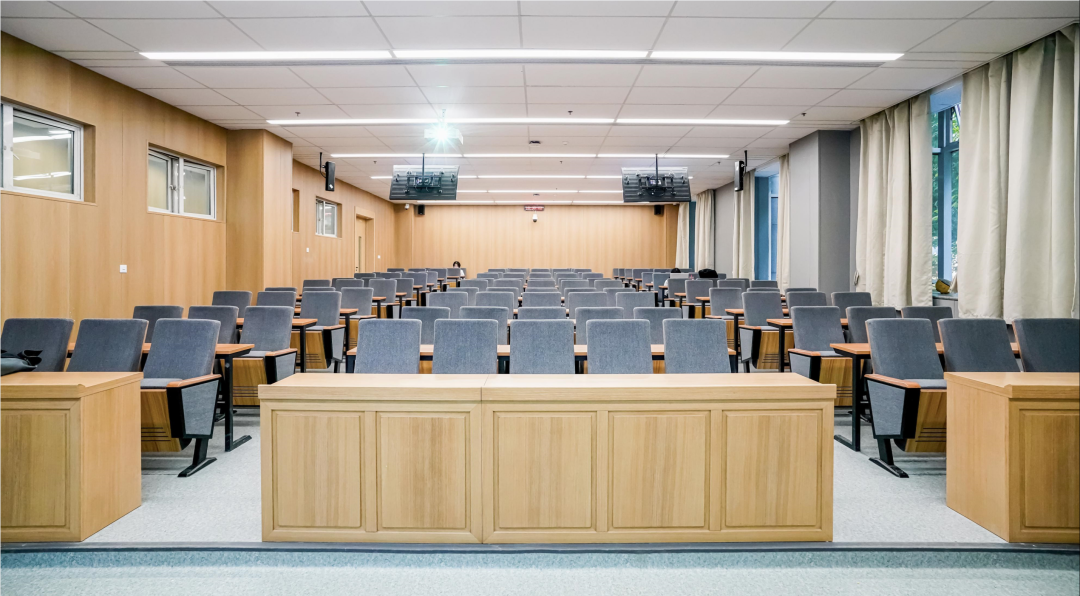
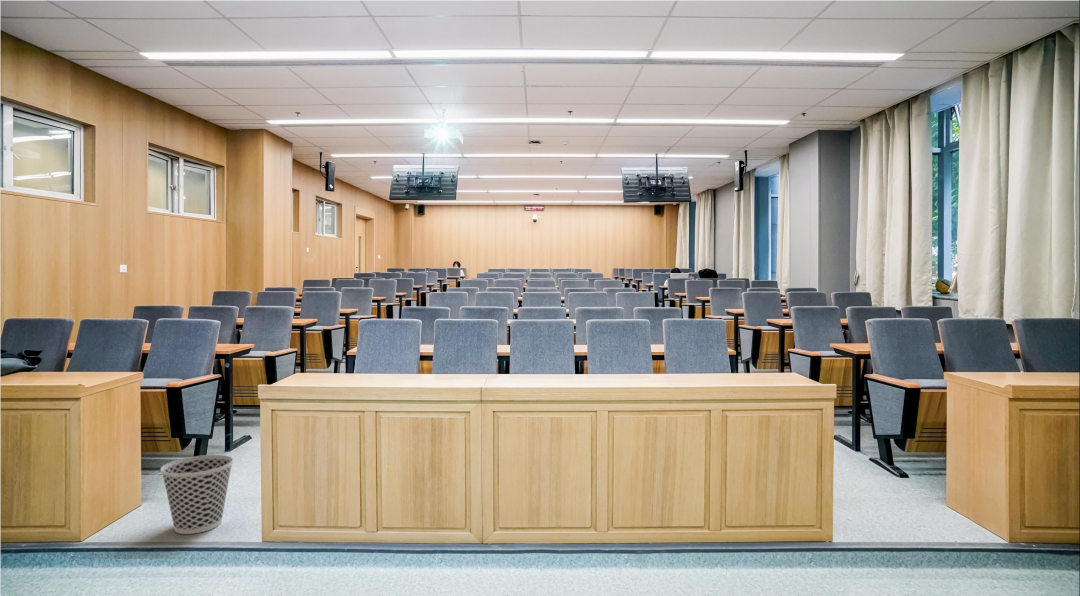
+ wastebasket [159,454,234,535]
